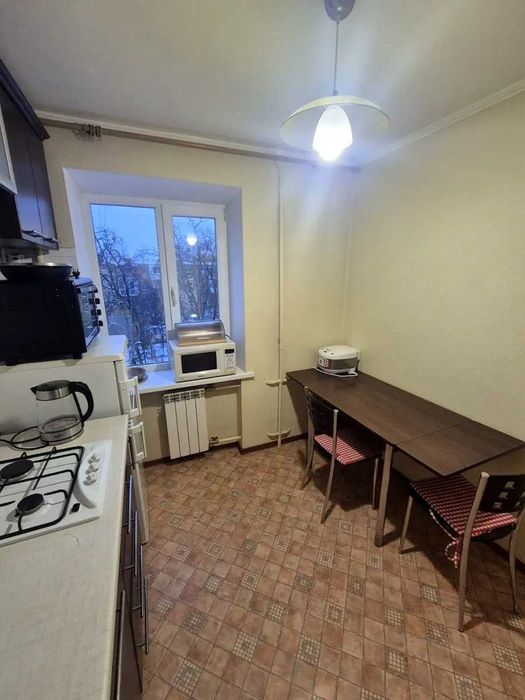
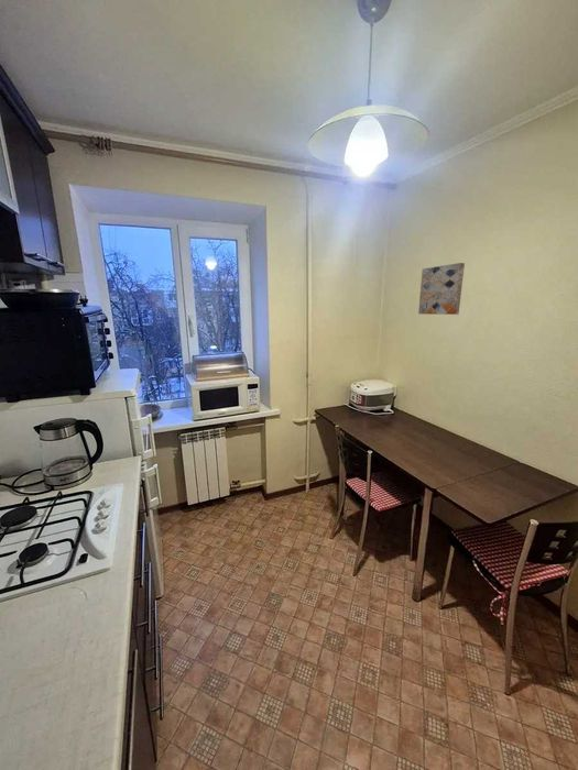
+ wall art [417,262,466,316]
